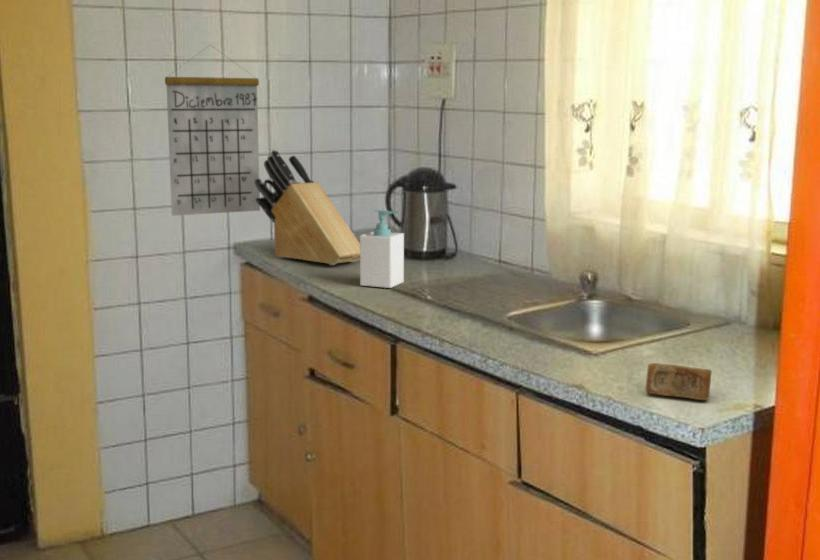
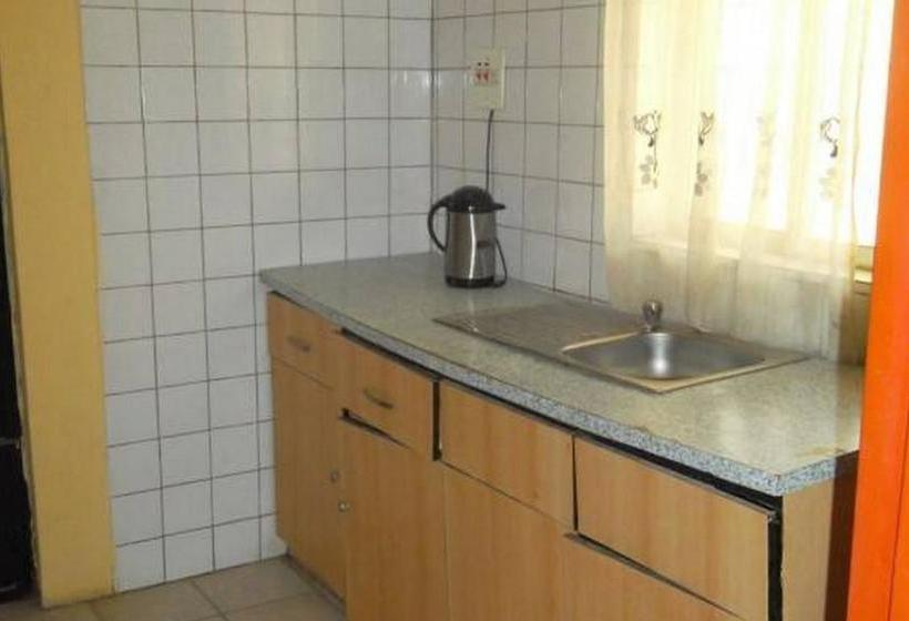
- calendar [164,44,261,217]
- soap bar [645,362,713,401]
- knife block [255,149,360,266]
- soap bottle [359,209,405,289]
